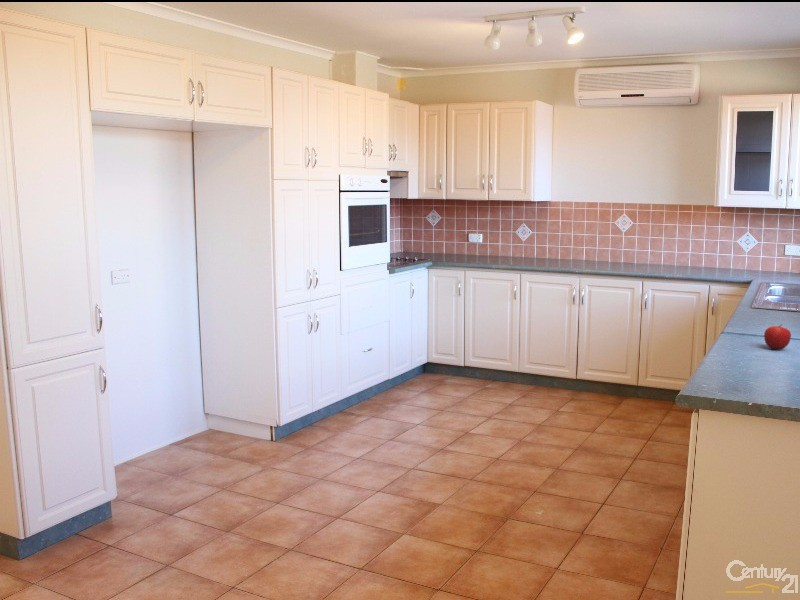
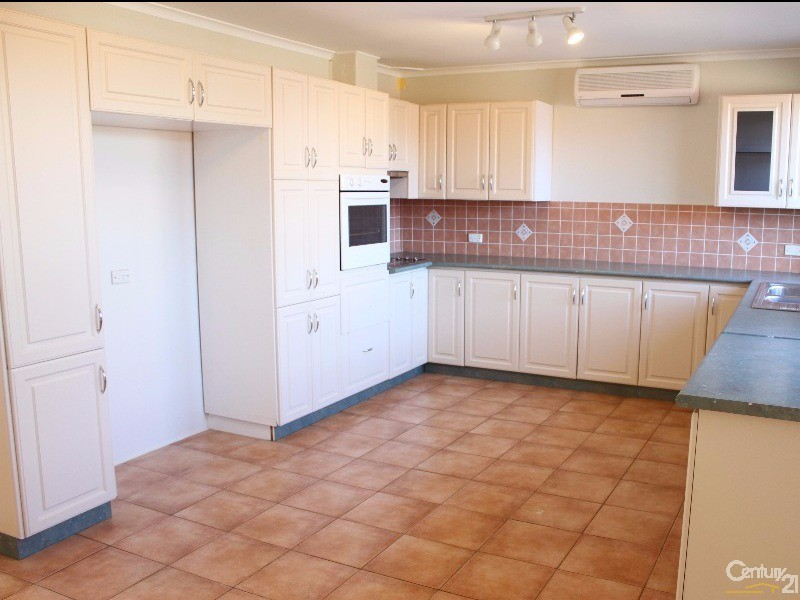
- fruit [763,323,792,350]
